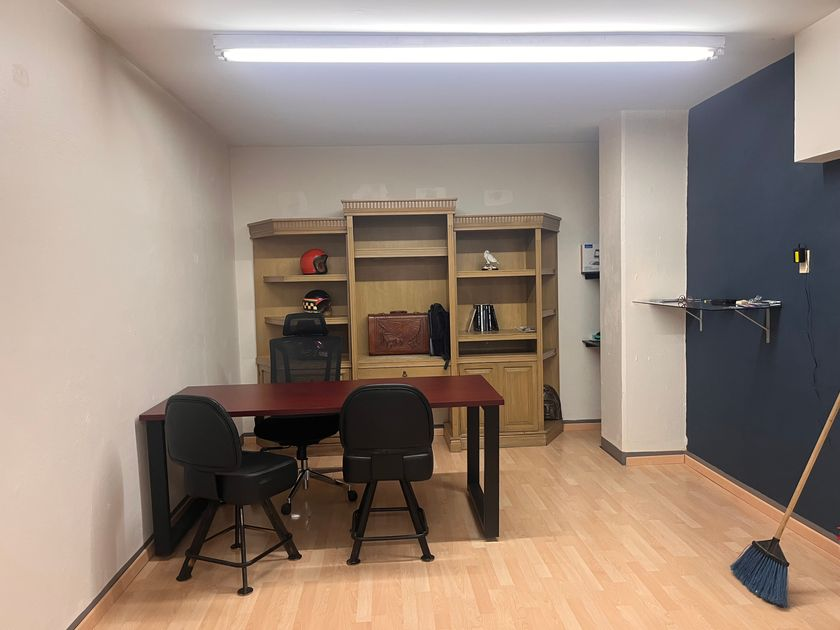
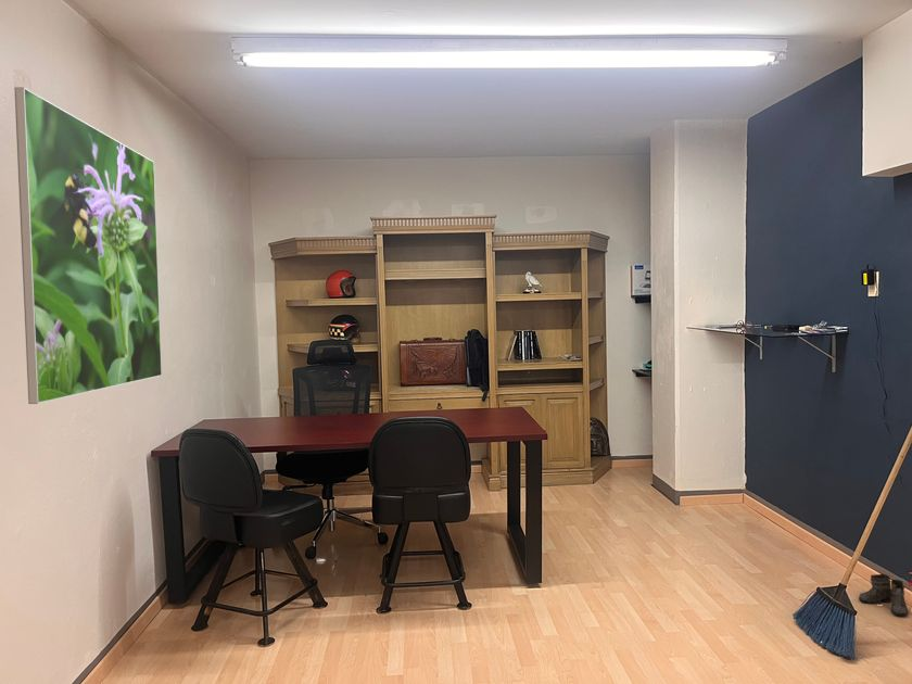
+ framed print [13,86,163,405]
+ boots [858,573,910,617]
